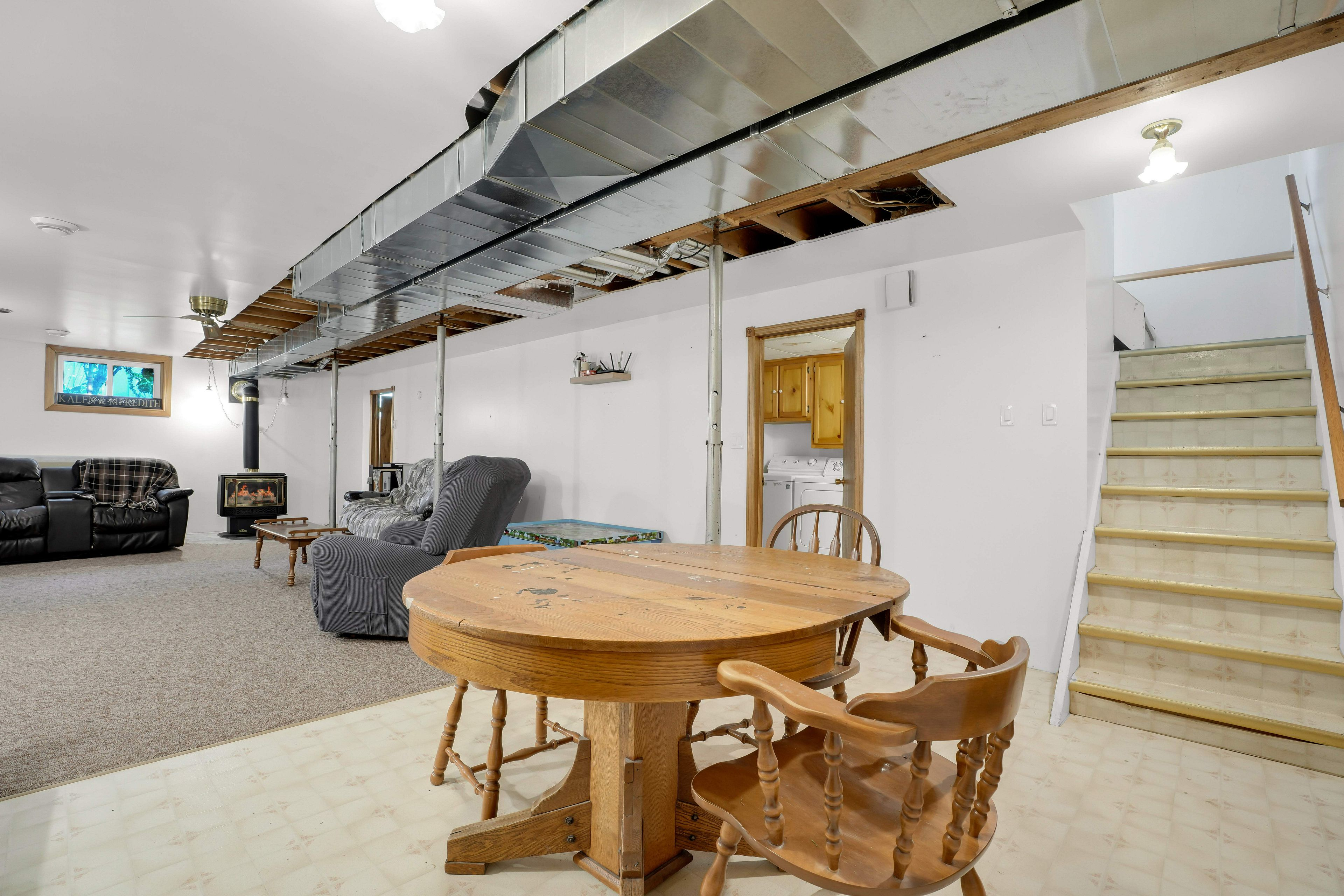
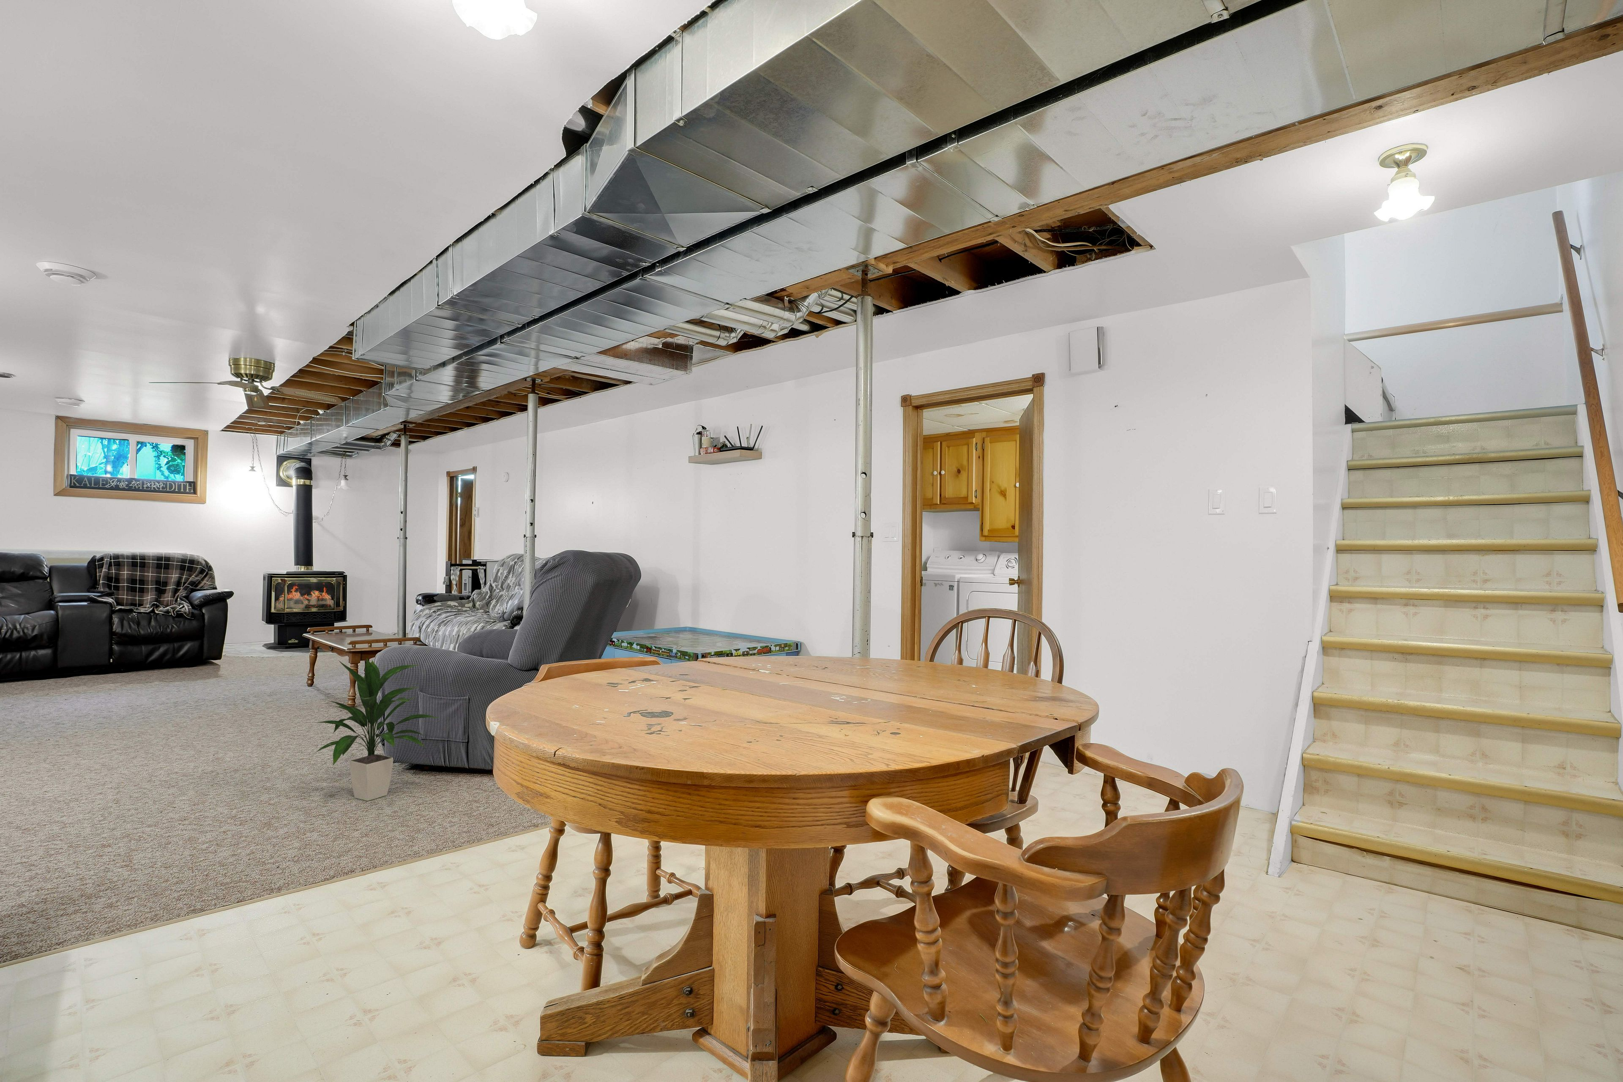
+ indoor plant [313,658,440,802]
